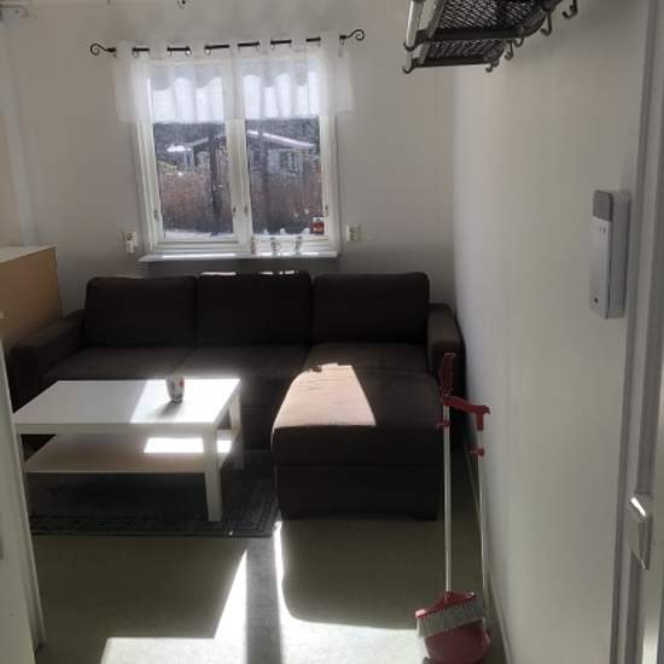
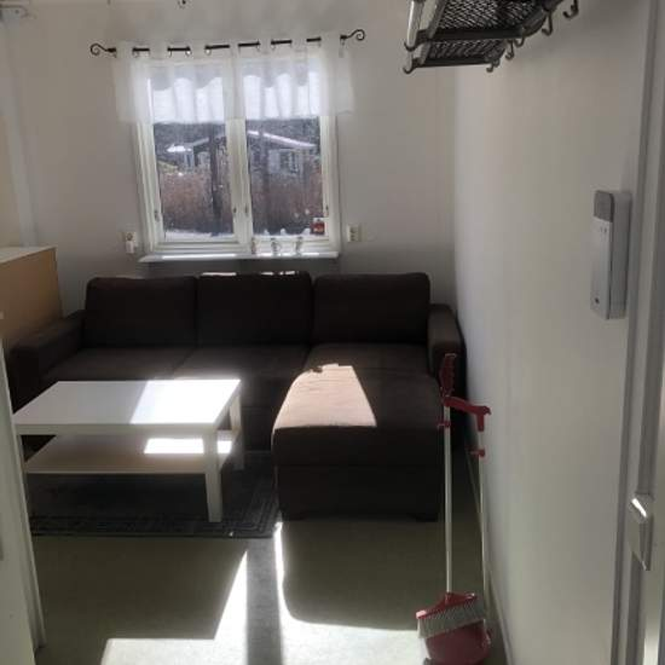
- cup [164,374,186,403]
